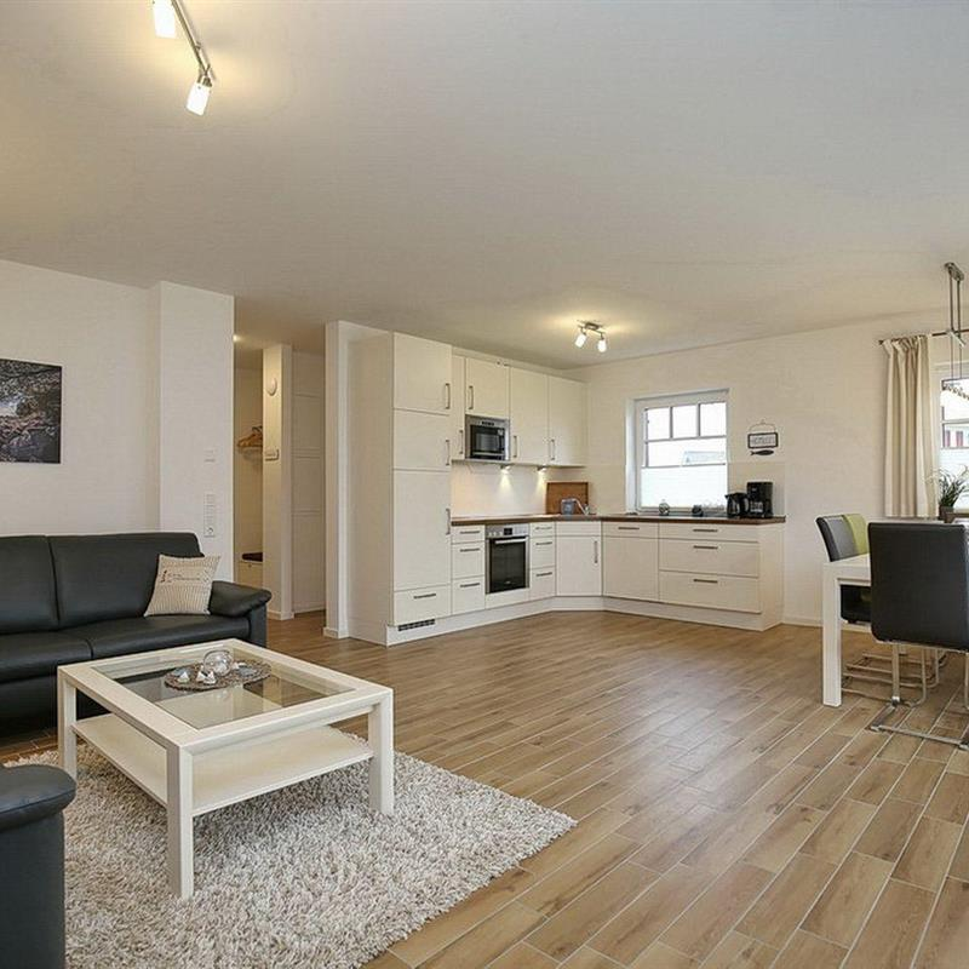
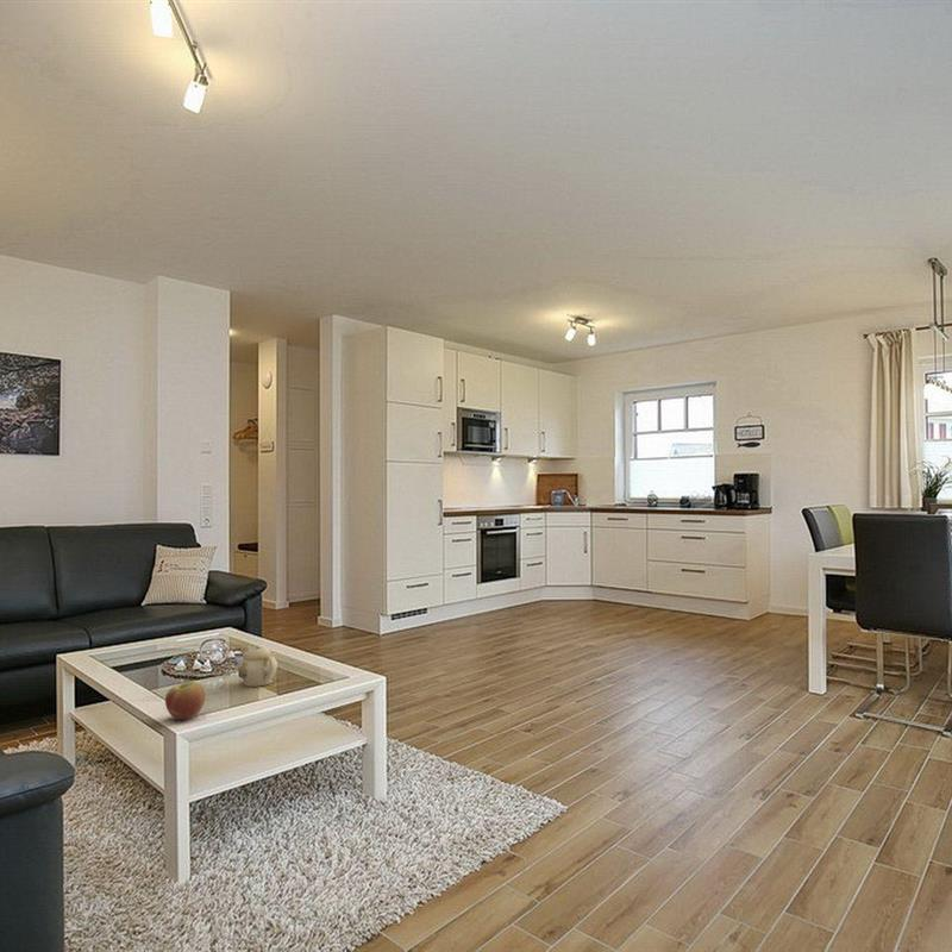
+ apple [164,681,207,721]
+ teapot [237,644,278,688]
